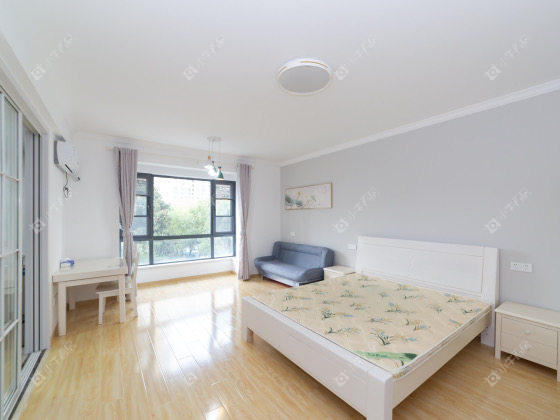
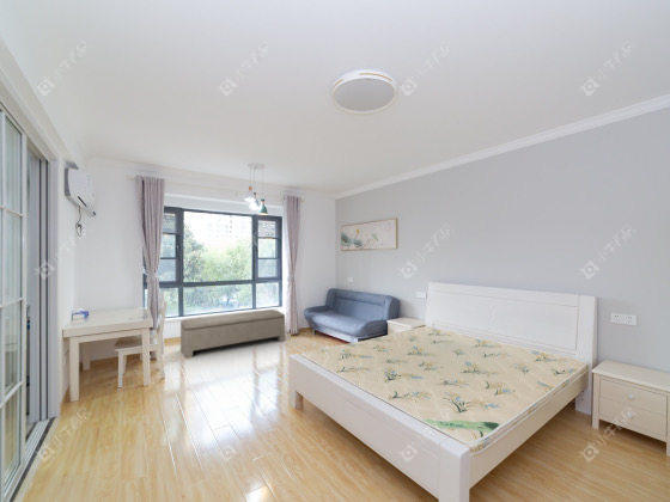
+ bench [179,308,286,360]
